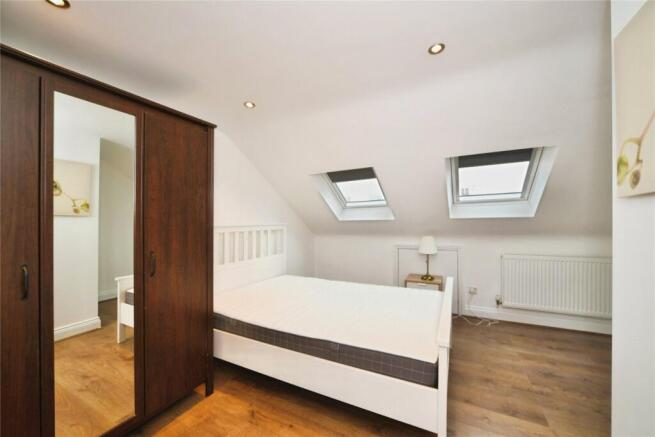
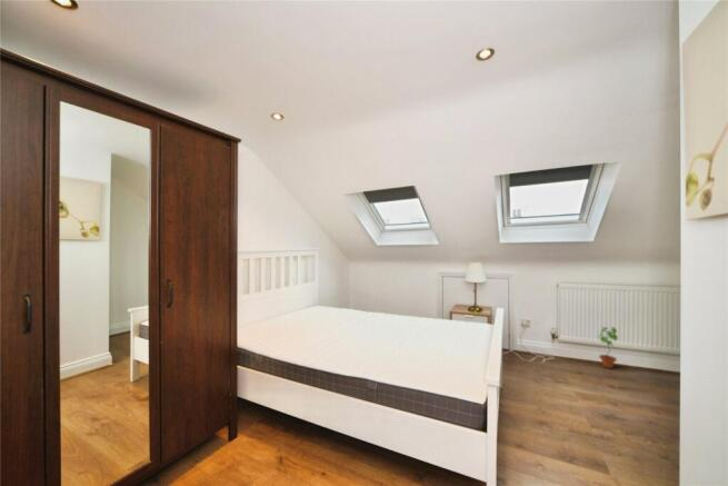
+ potted plant [597,326,619,369]
